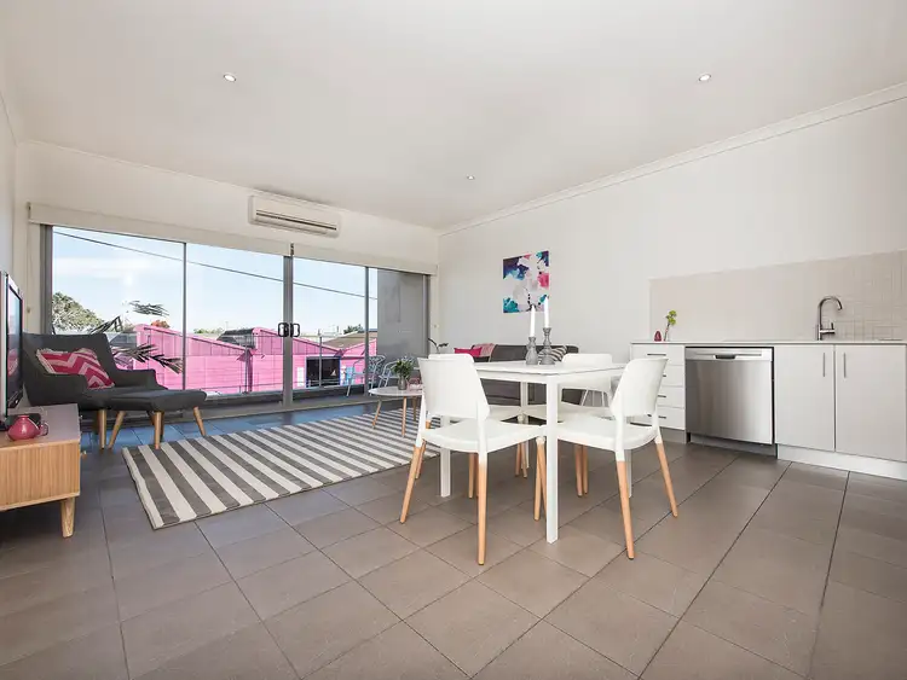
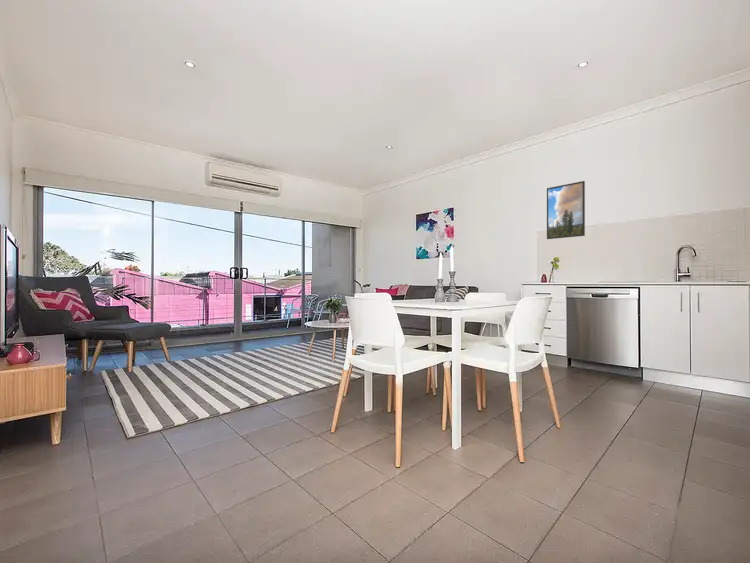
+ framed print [546,180,586,240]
